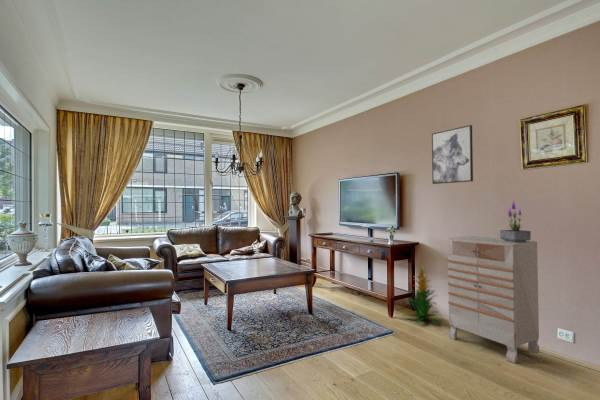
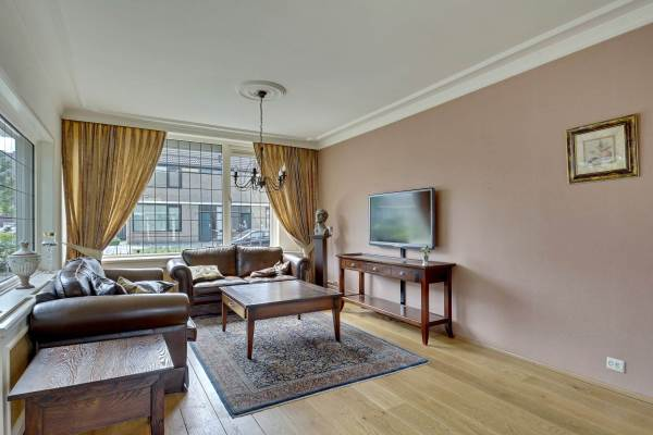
- wall art [431,124,474,185]
- potted plant [499,200,532,243]
- dresser [446,235,540,364]
- indoor plant [402,261,440,326]
